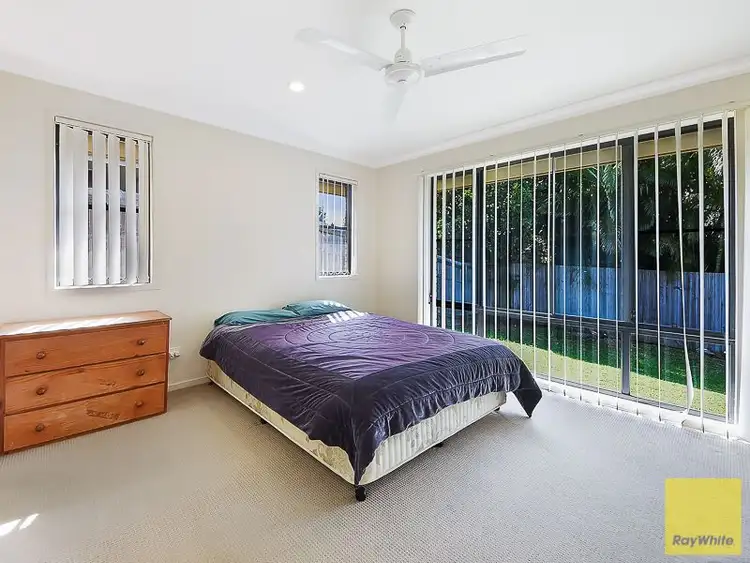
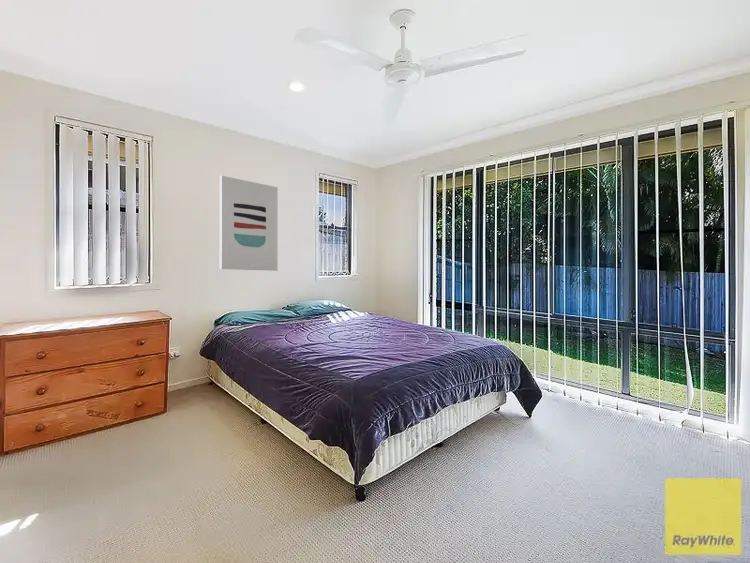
+ wall art [219,175,279,272]
